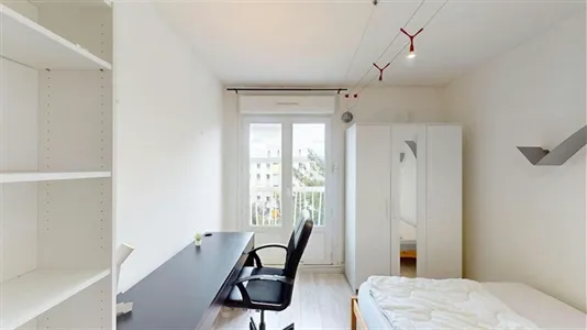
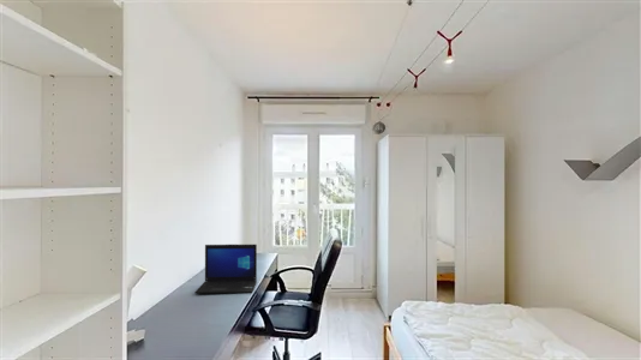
+ laptop [193,244,258,295]
